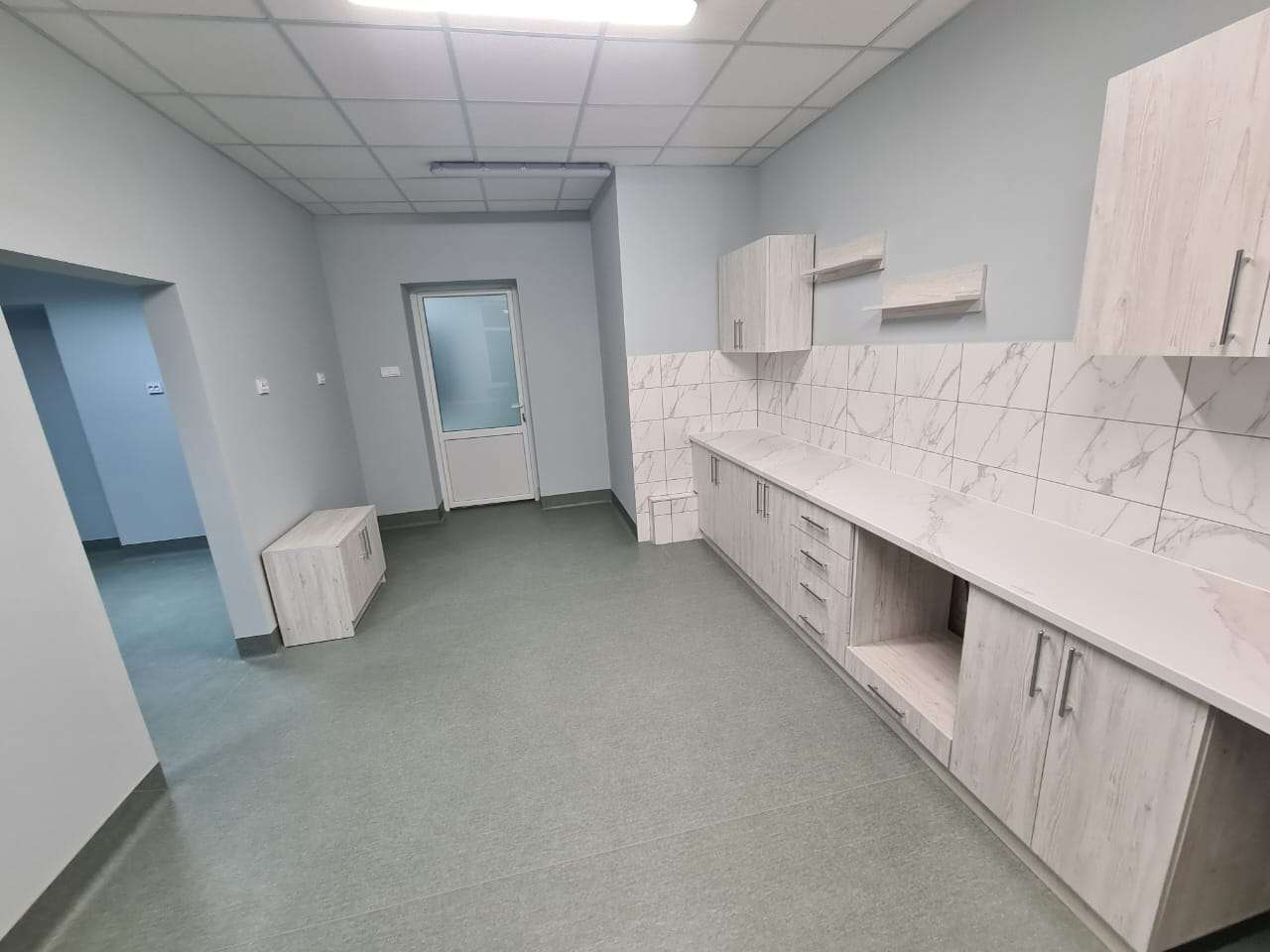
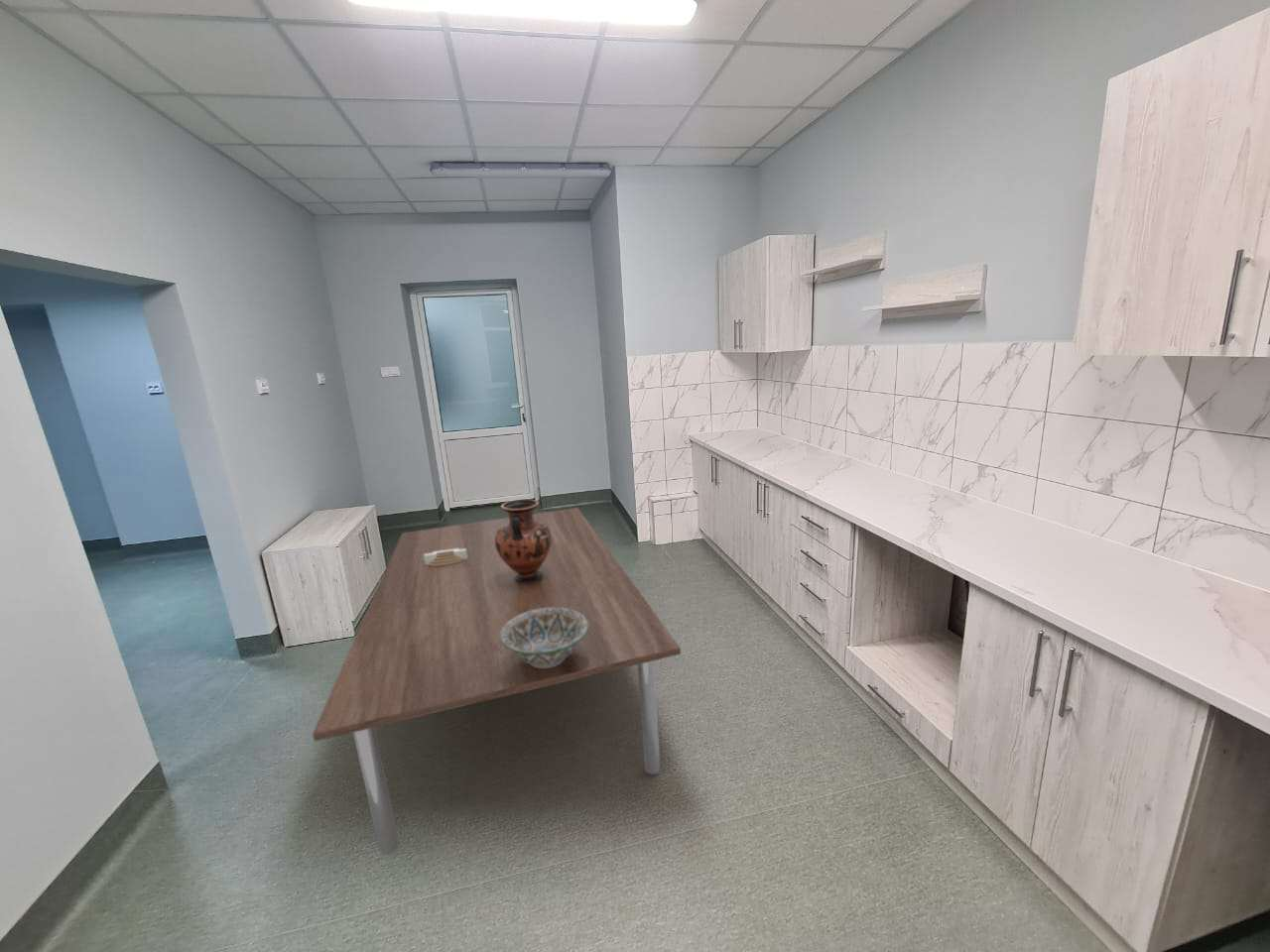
+ architectural model [424,548,467,567]
+ vase [495,498,552,583]
+ dining table [312,507,682,856]
+ decorative bowl [500,608,588,668]
